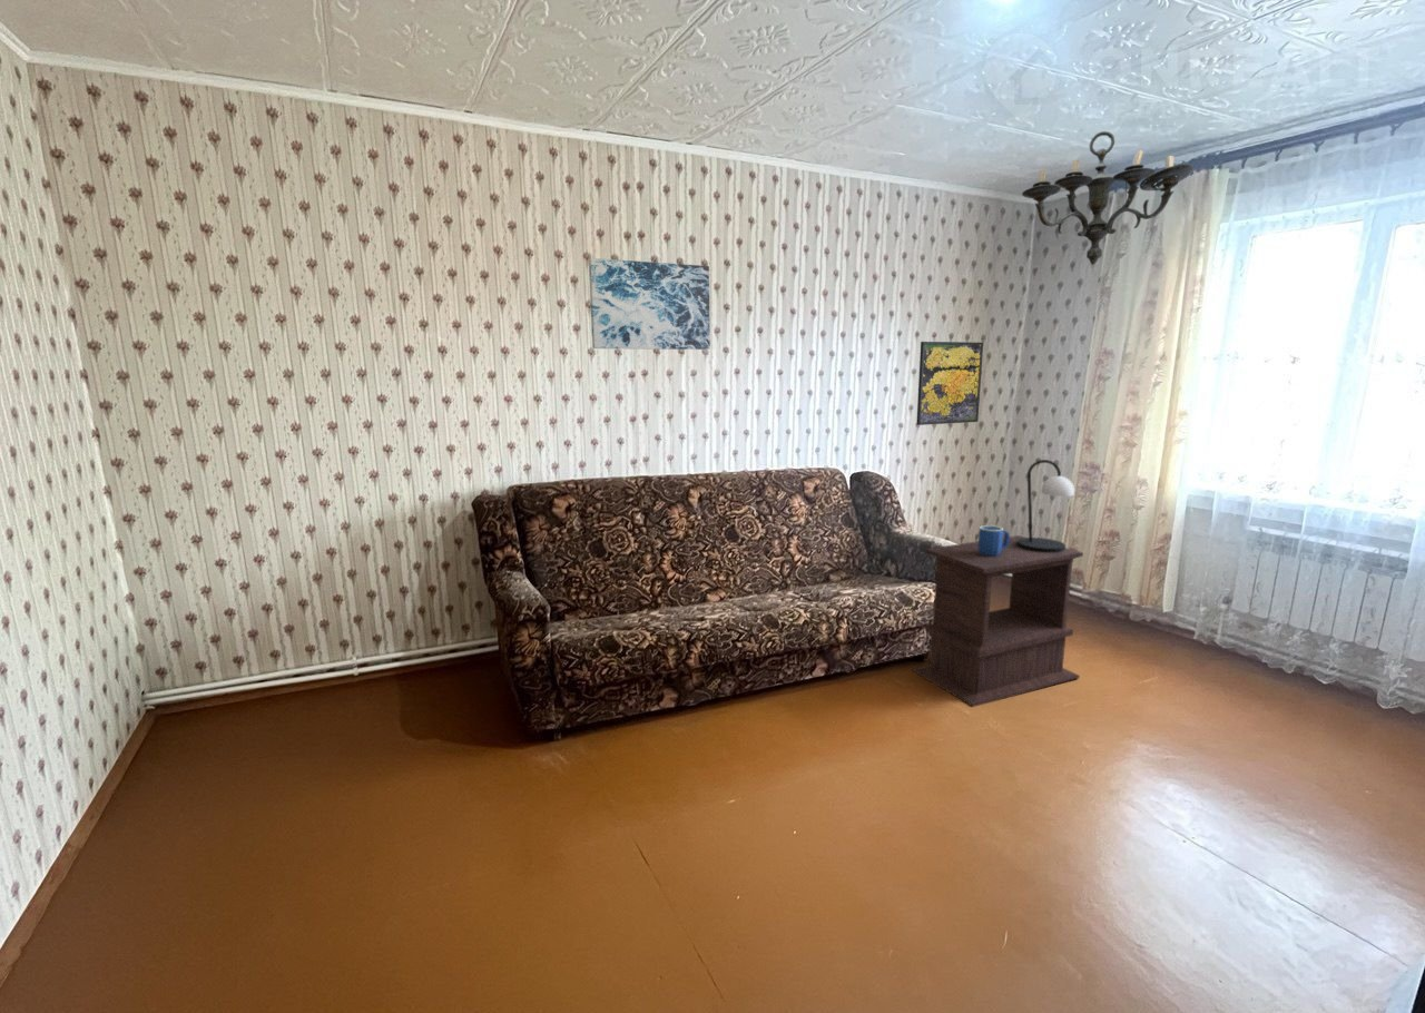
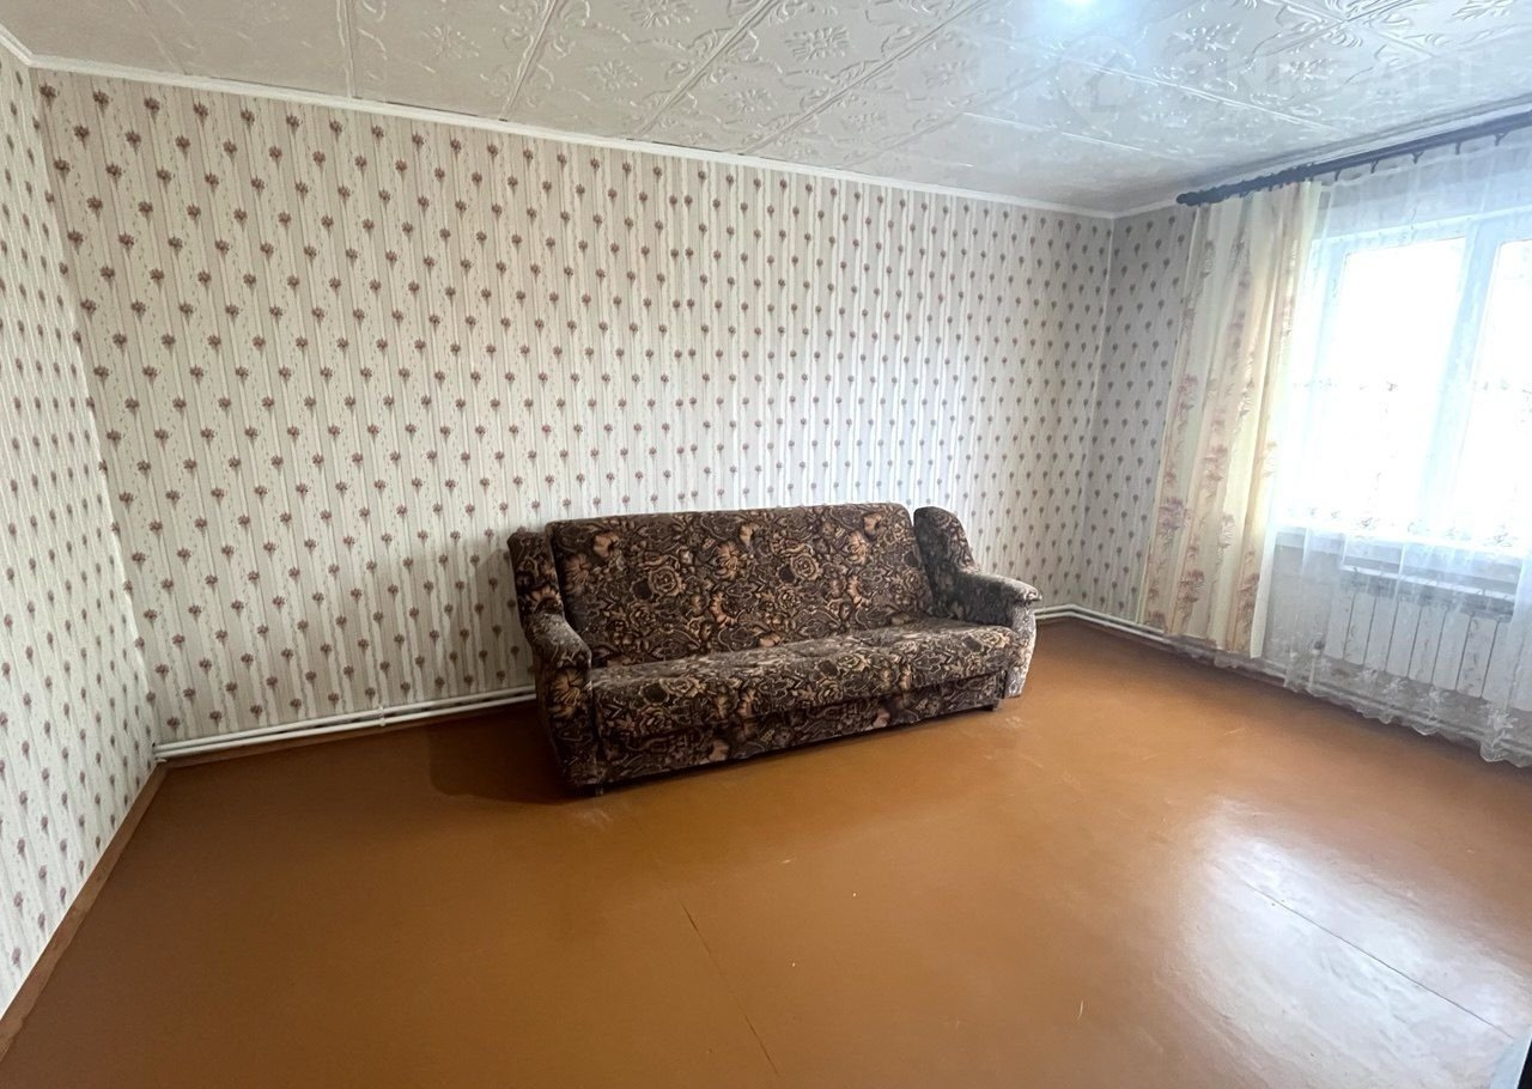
- wall sconce [1021,130,1195,266]
- table lamp [1016,459,1075,552]
- side table [911,534,1084,708]
- wall art [588,257,711,351]
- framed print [915,341,984,426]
- mug [977,524,1011,557]
